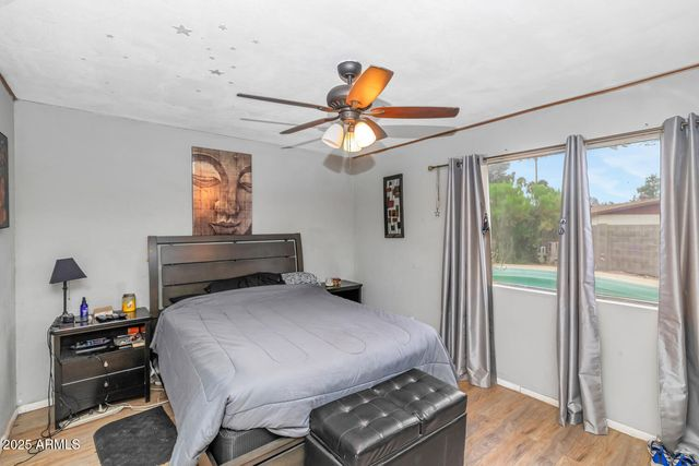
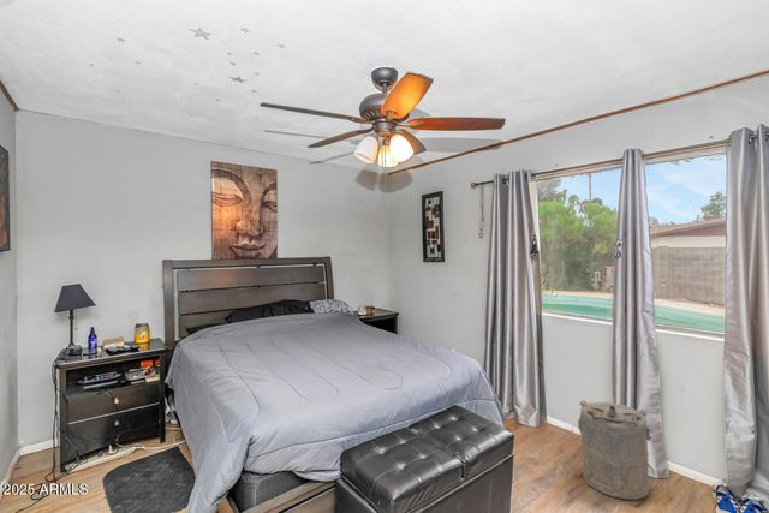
+ laundry hamper [577,399,655,501]
